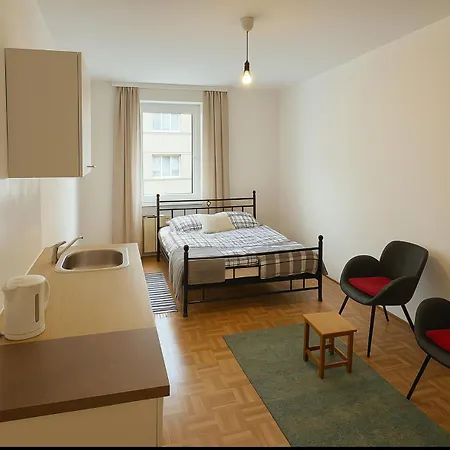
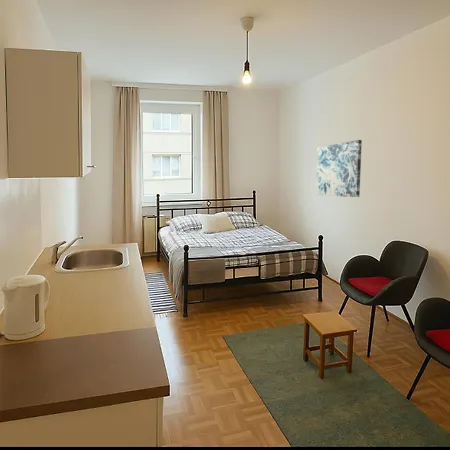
+ wall art [315,139,363,198]
